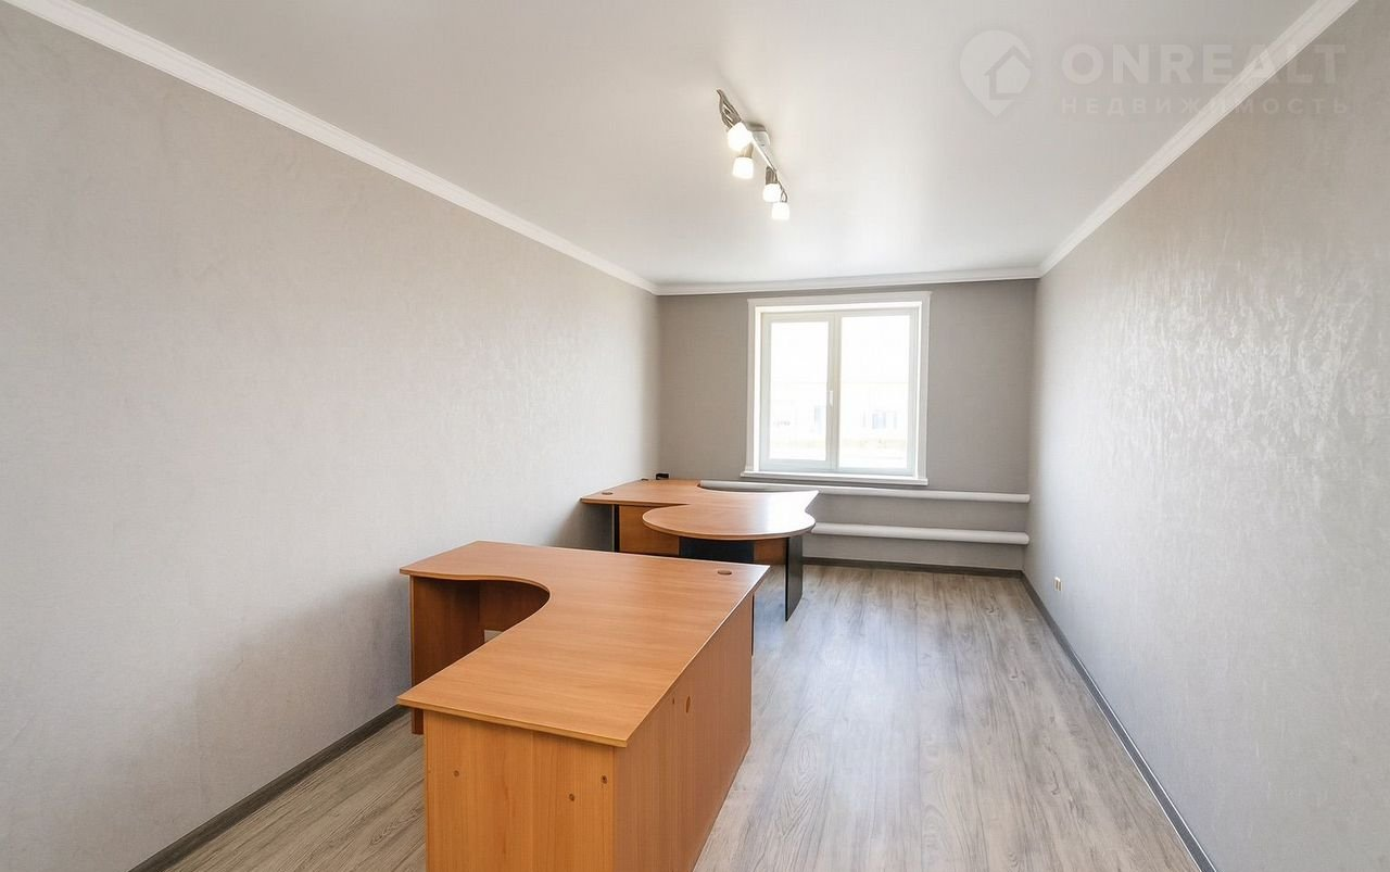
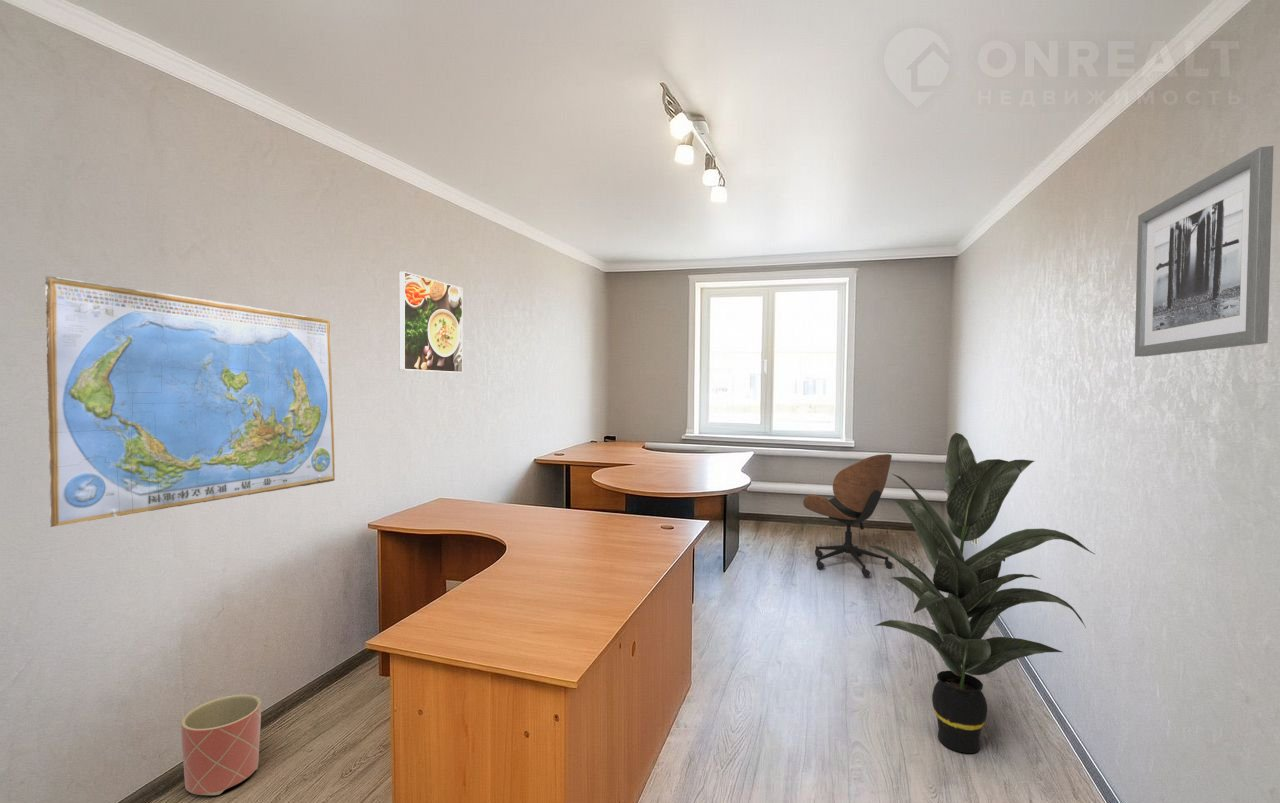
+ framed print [398,270,464,374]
+ indoor plant [866,432,1096,754]
+ wall art [1134,145,1274,358]
+ world map [44,275,336,528]
+ office chair [802,453,894,578]
+ planter [180,693,262,796]
